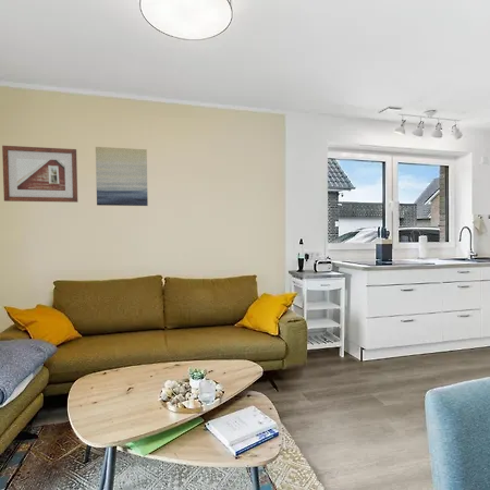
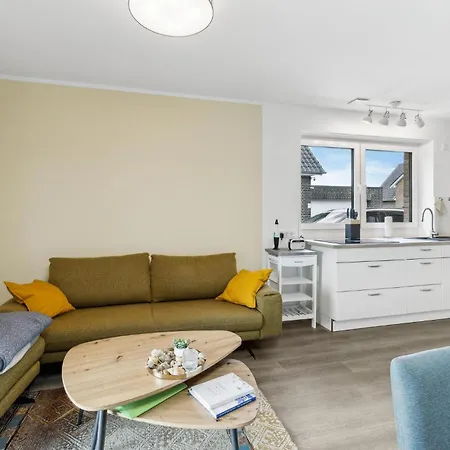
- picture frame [1,145,78,204]
- wall art [95,146,149,207]
